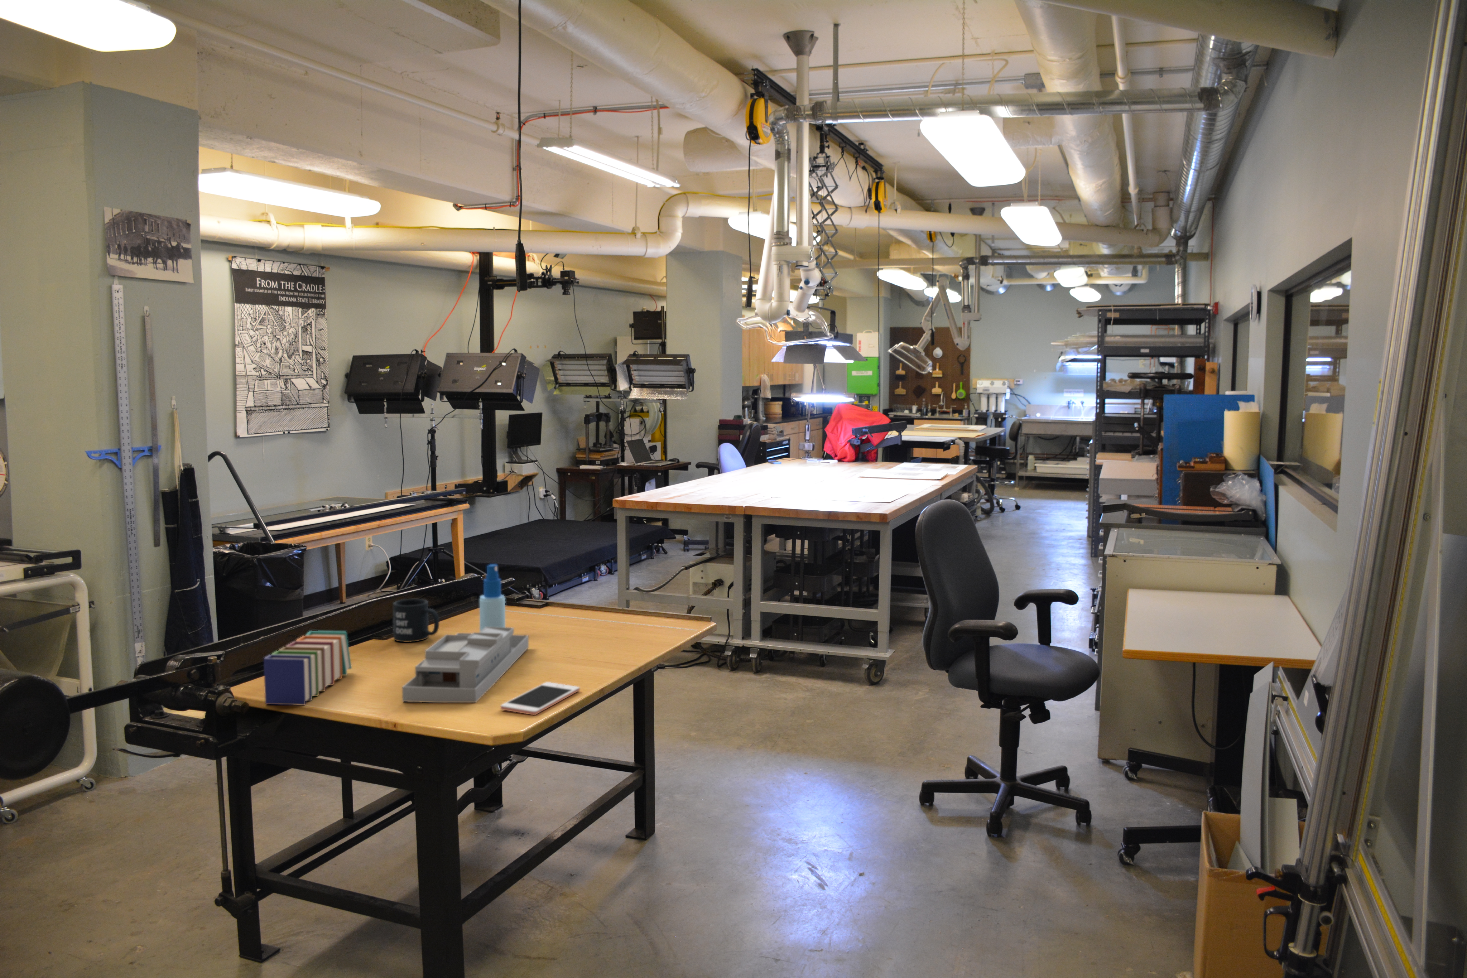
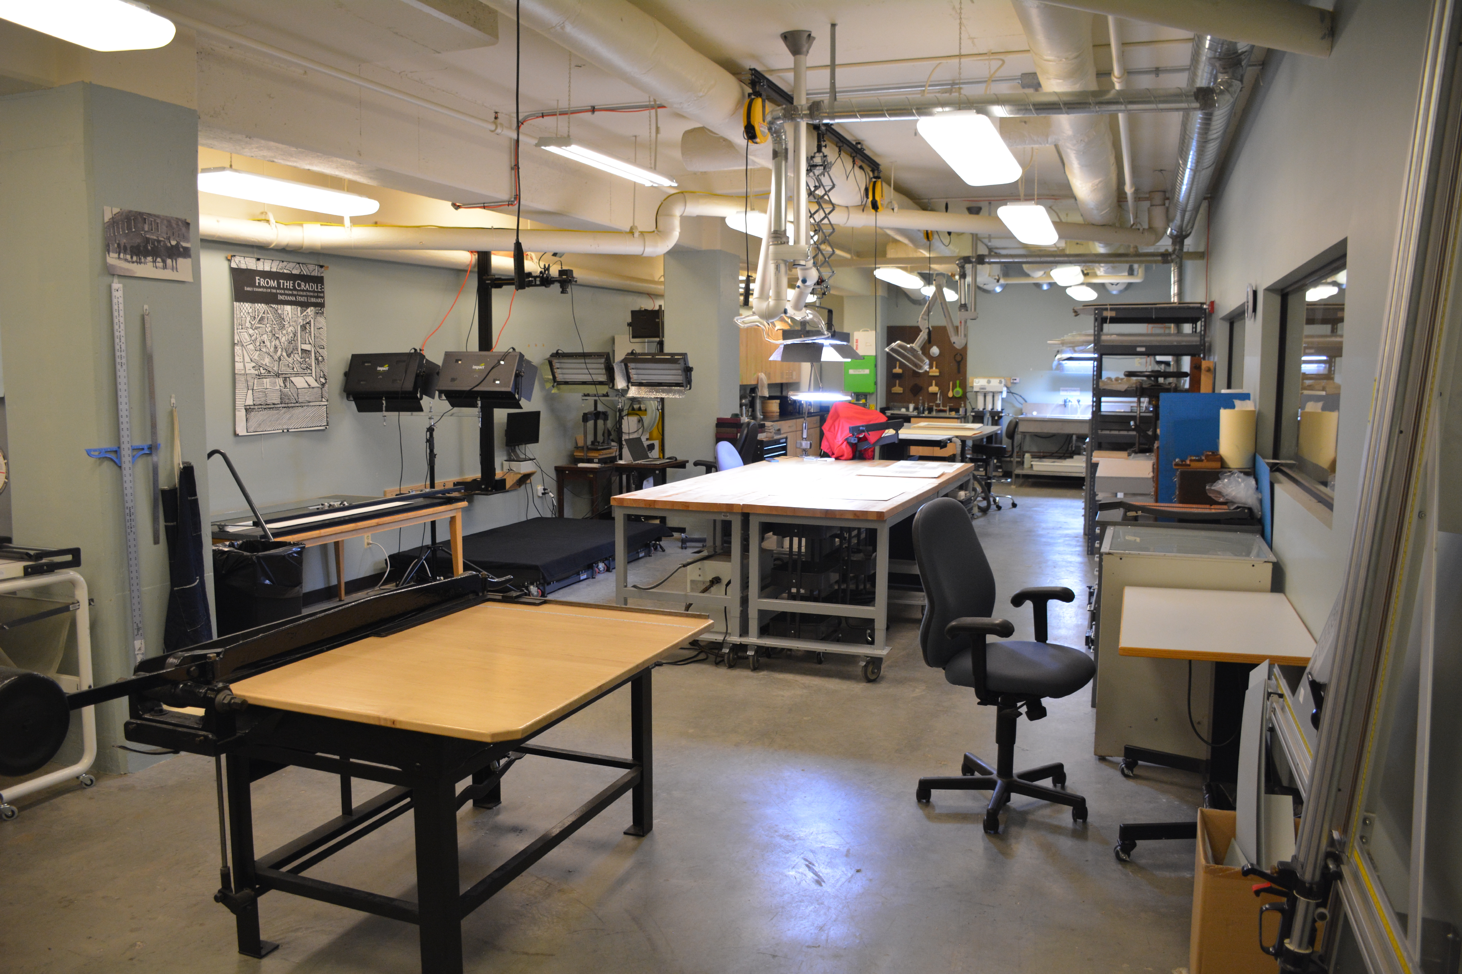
- desk organizer [402,627,529,703]
- spray bottle [479,564,505,632]
- cell phone [500,682,581,716]
- book [263,630,353,705]
- mug [393,598,440,643]
